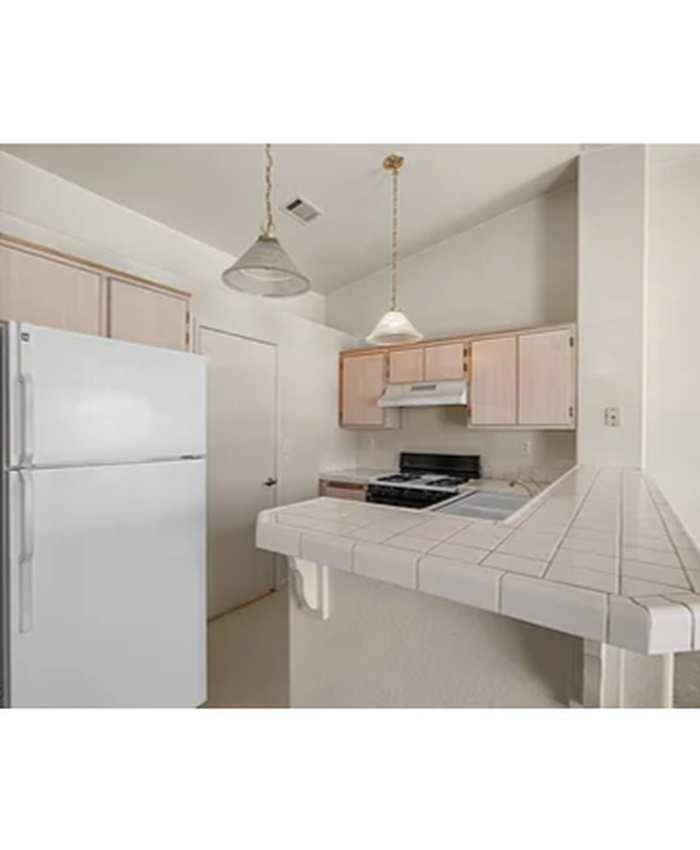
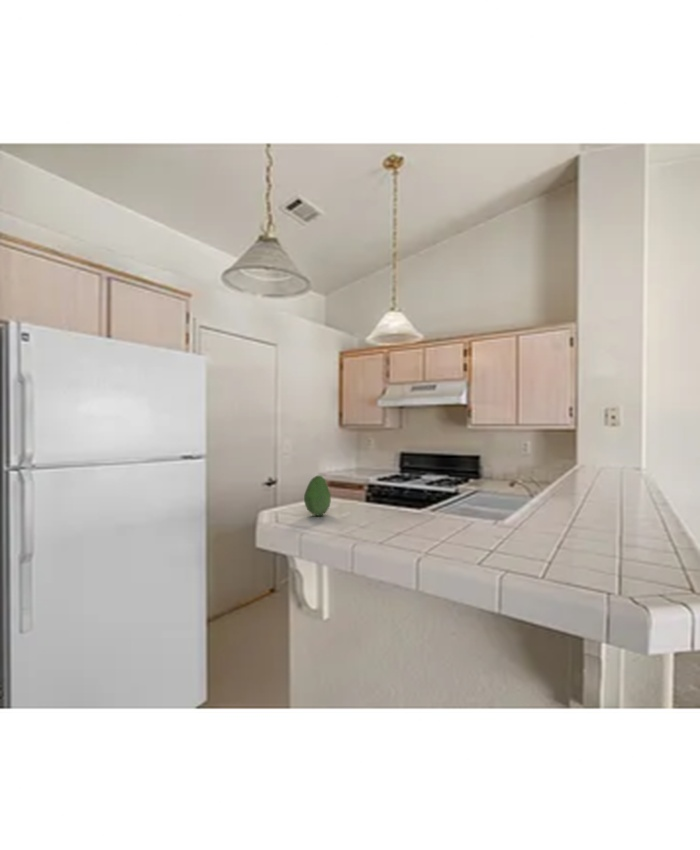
+ fruit [303,475,332,517]
